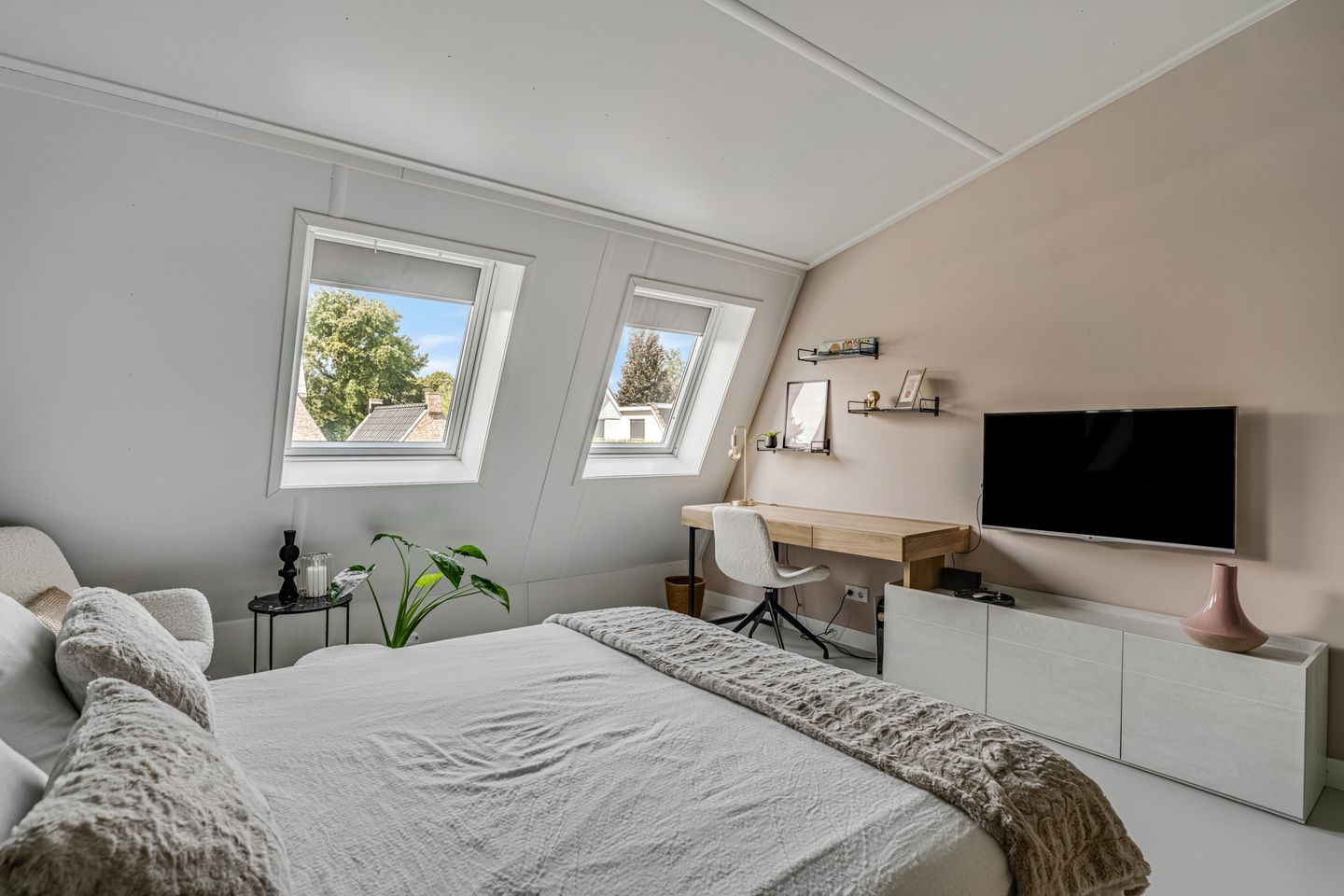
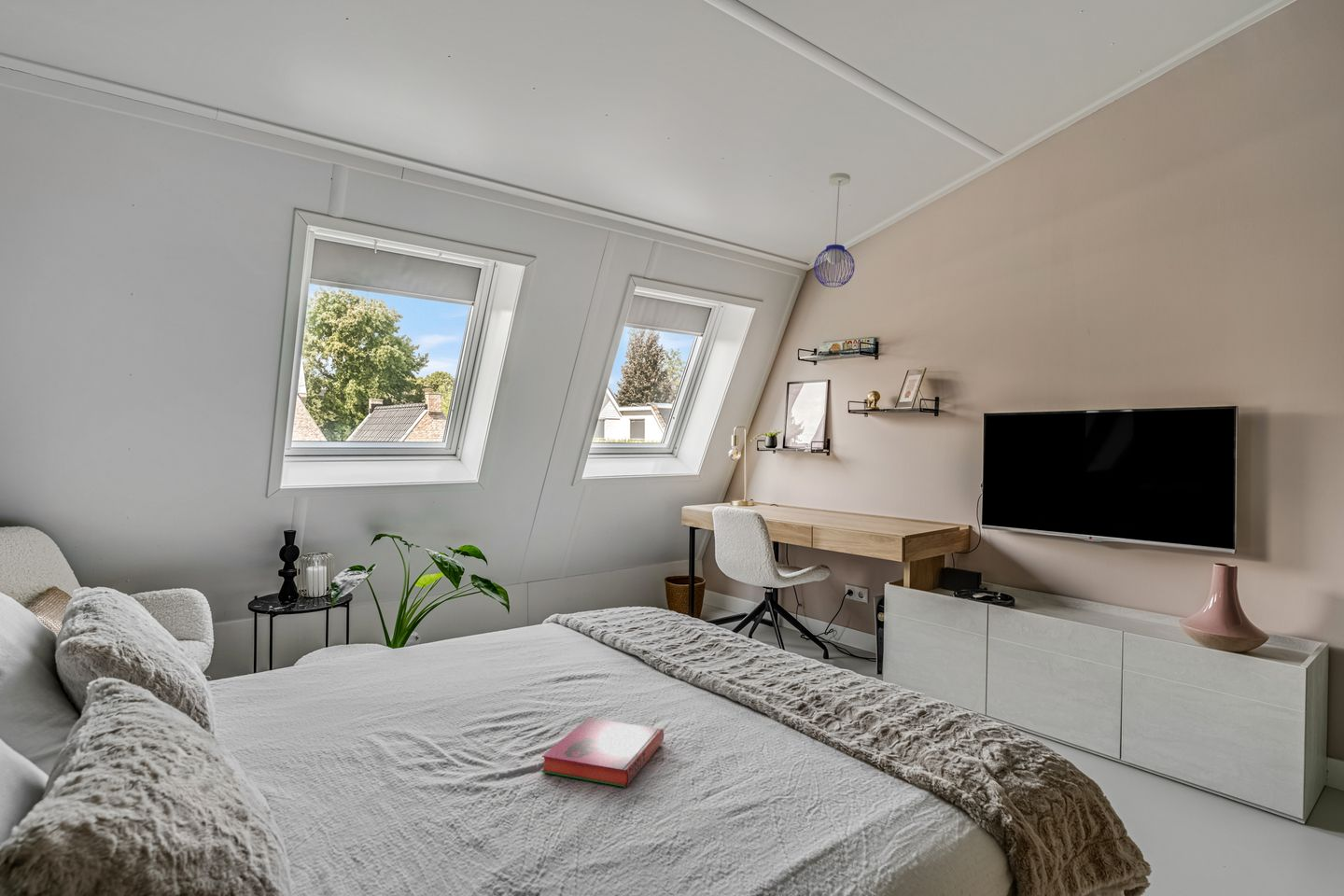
+ pendant light [813,172,856,288]
+ hardback book [540,717,665,789]
